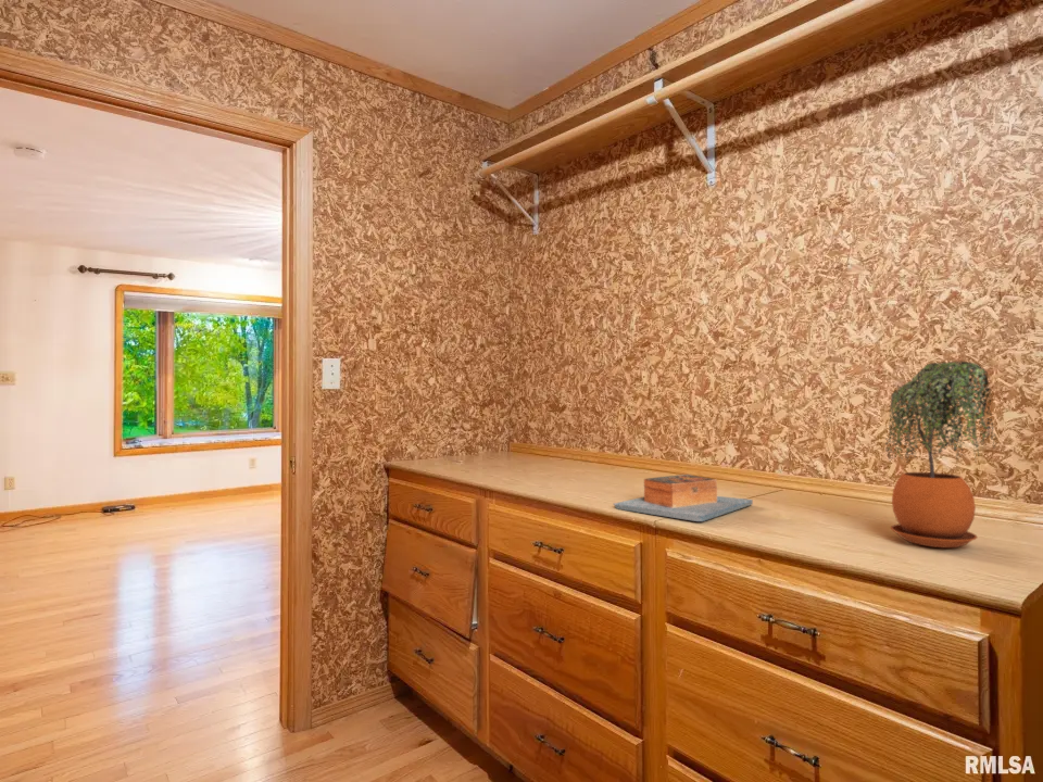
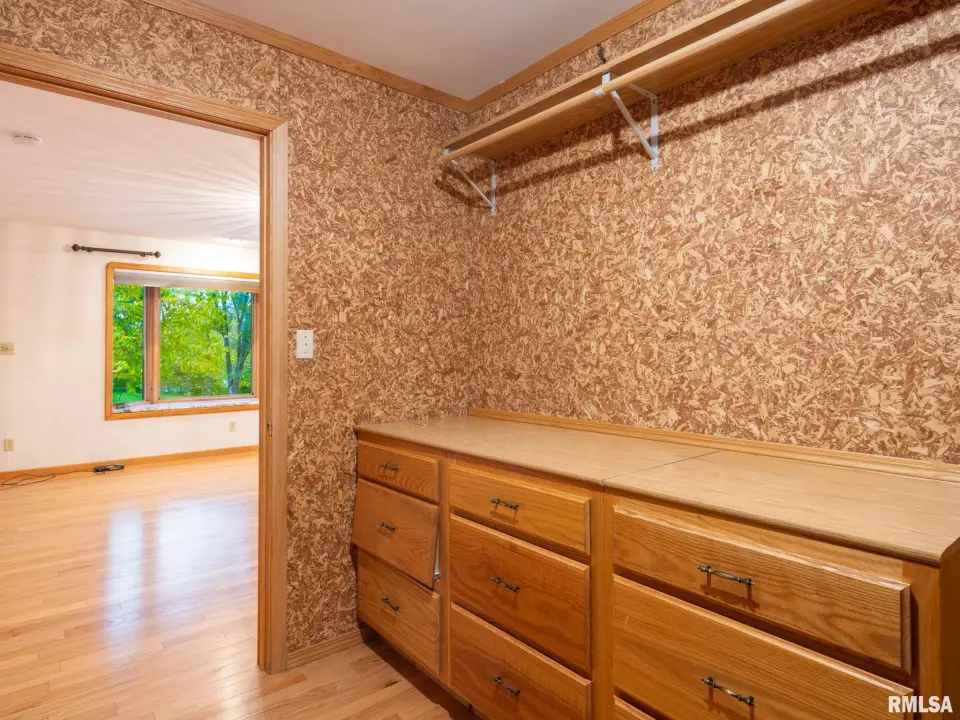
- wooden box [613,474,754,522]
- potted plant [884,360,997,548]
